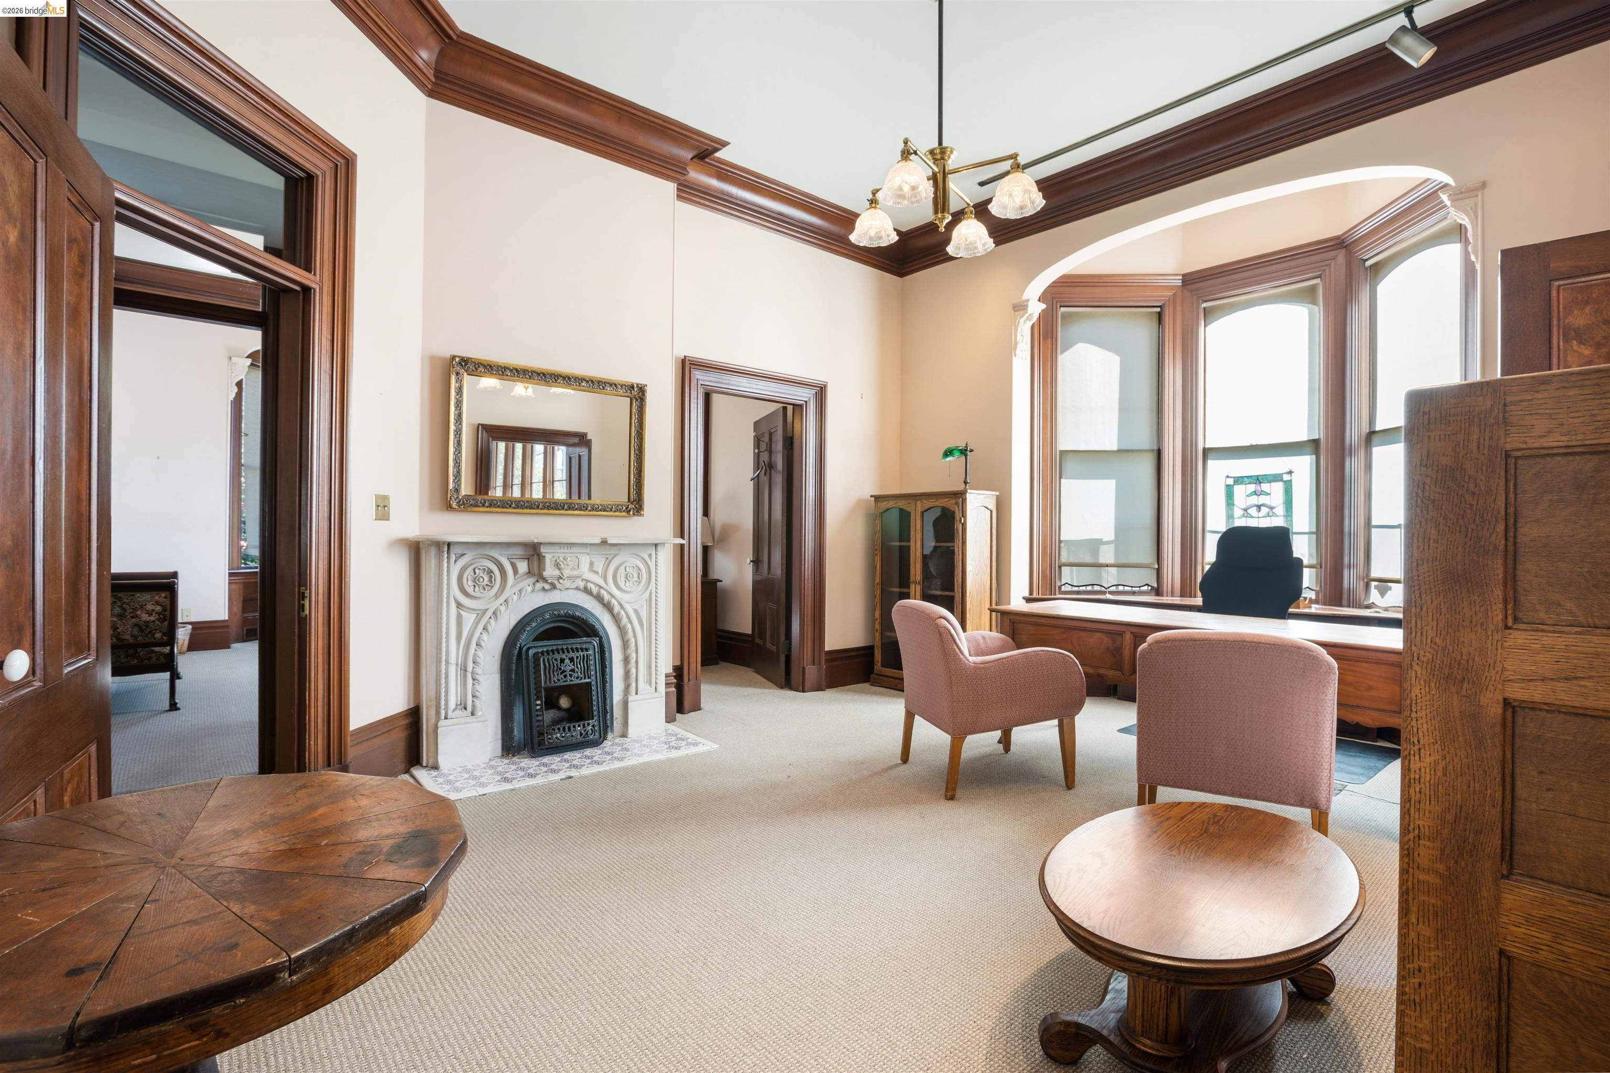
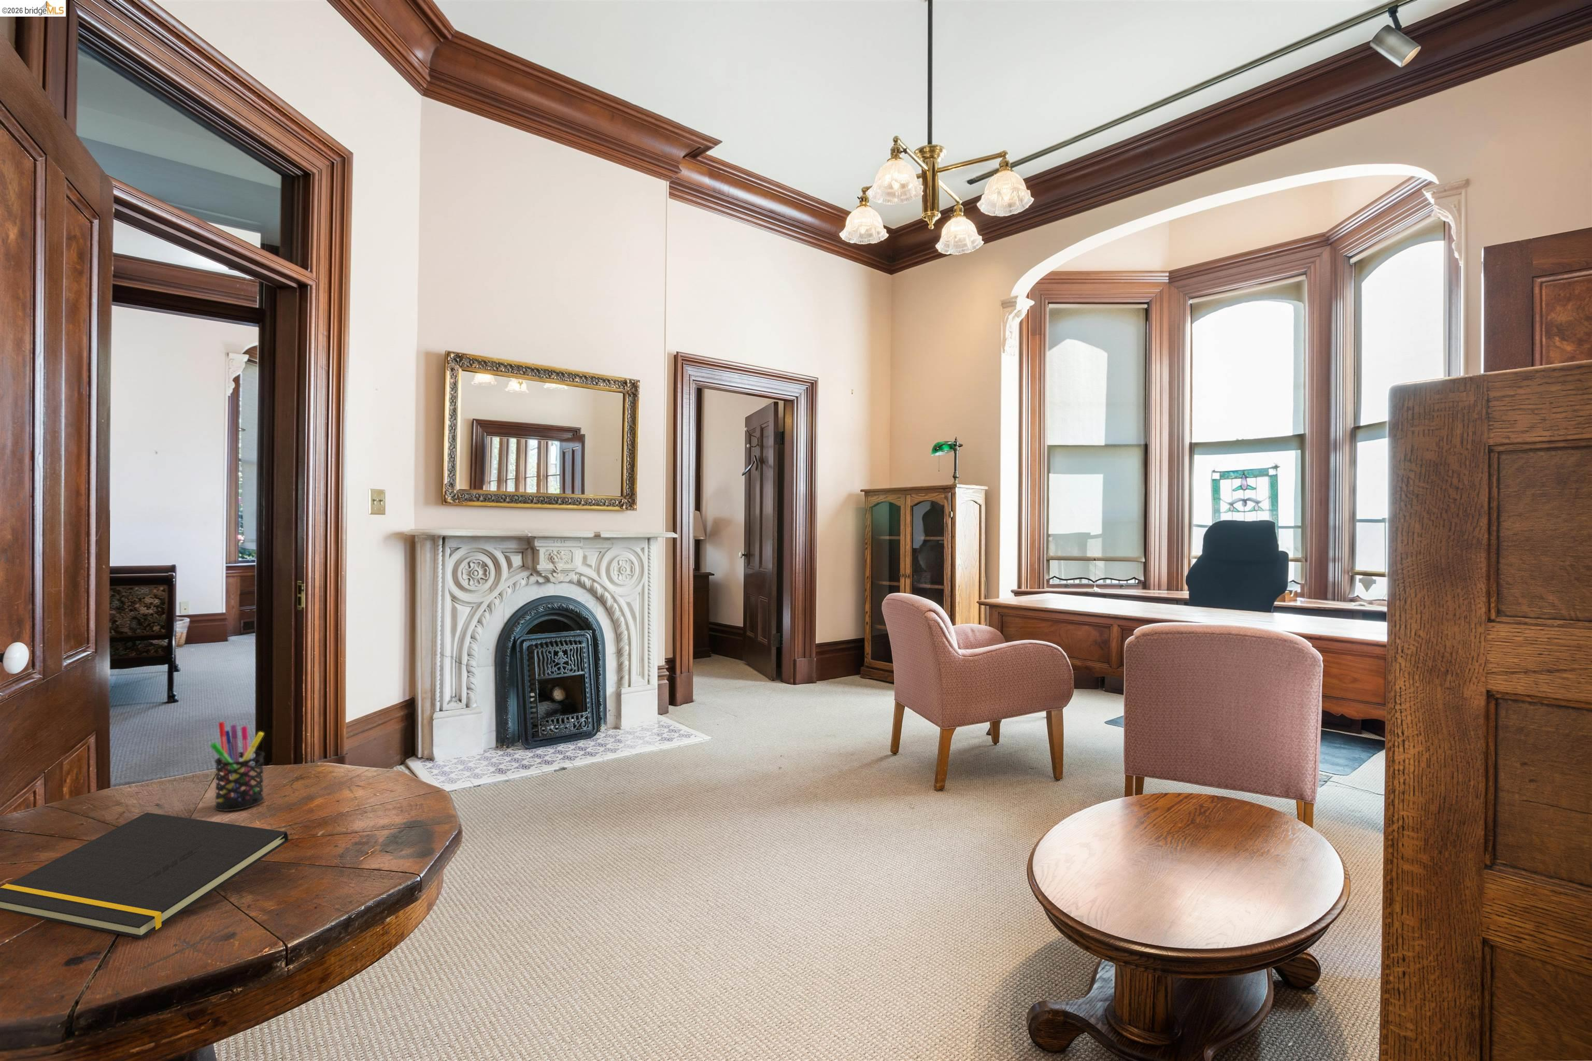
+ notepad [0,812,289,939]
+ pen holder [210,721,265,811]
